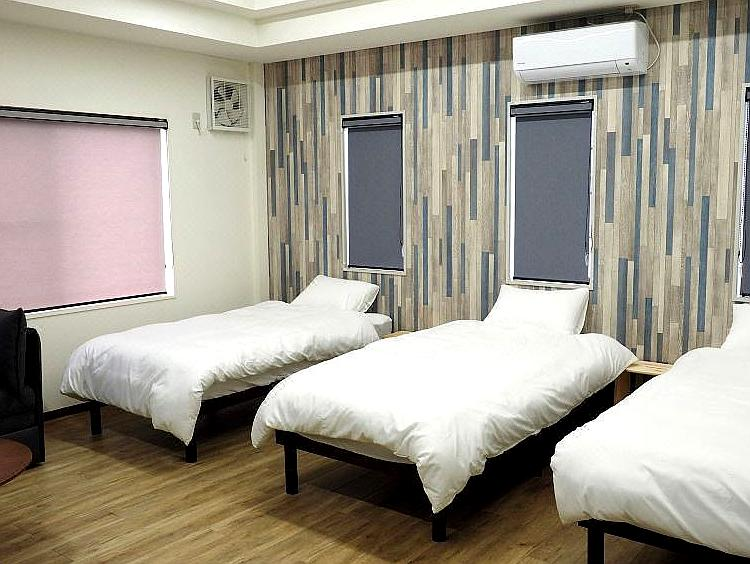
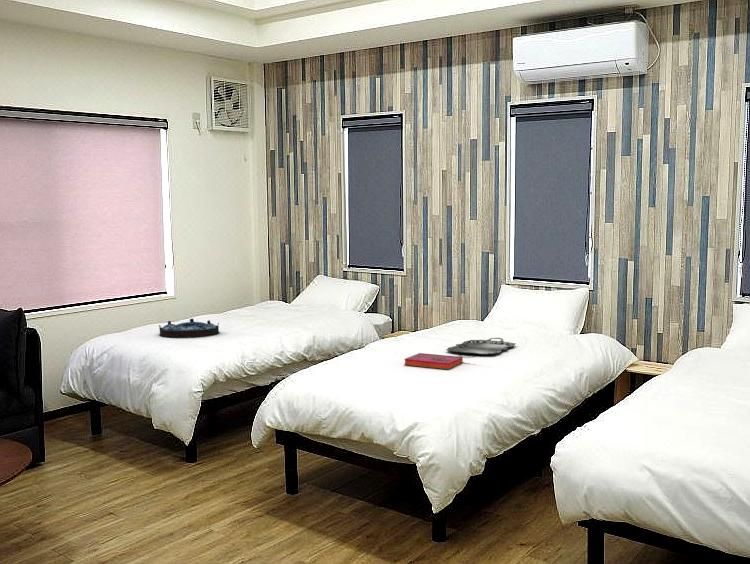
+ serving tray [445,337,516,356]
+ serving tray [158,318,220,339]
+ hardback book [403,352,464,370]
